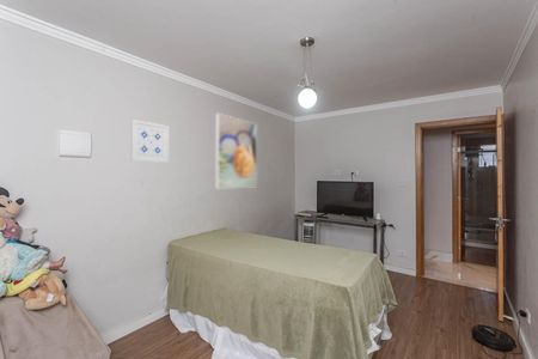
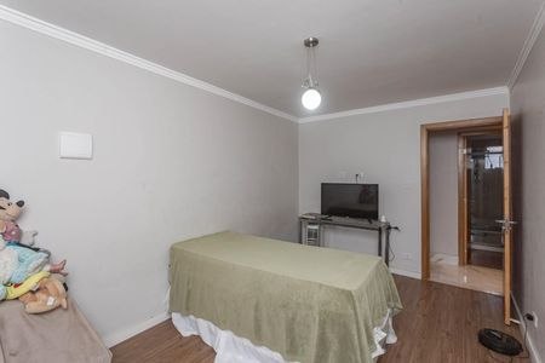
- wall art [129,118,170,164]
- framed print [215,112,258,189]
